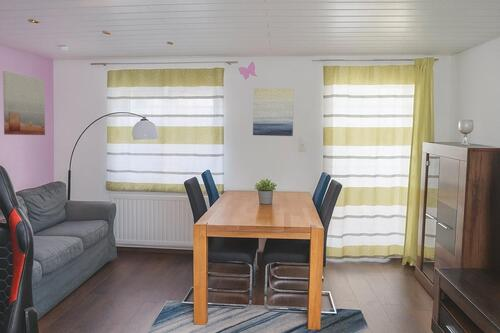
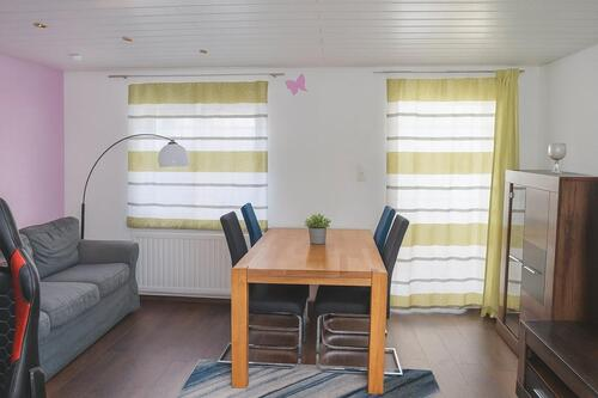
- wall art [252,87,295,137]
- wall art [2,70,46,136]
